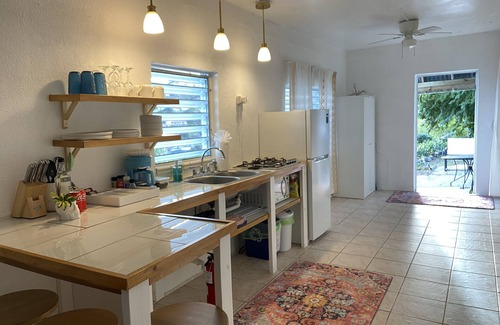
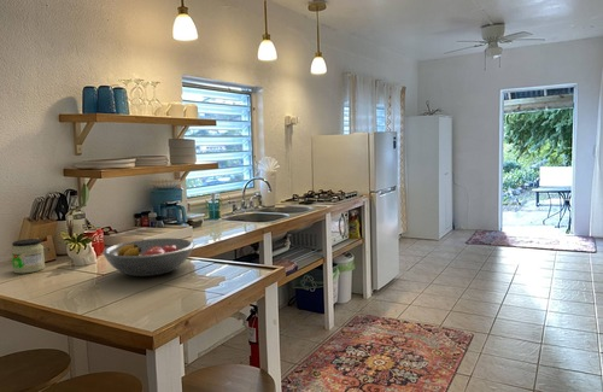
+ jar [11,238,46,275]
+ fruit bowl [101,238,195,277]
